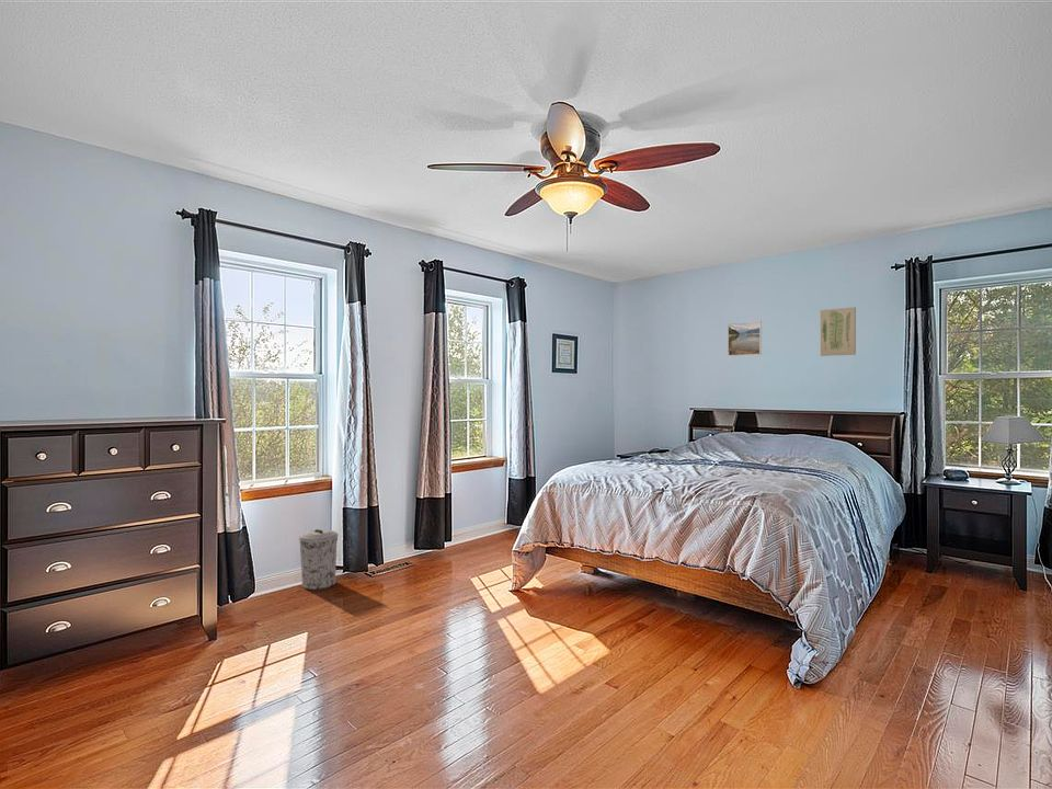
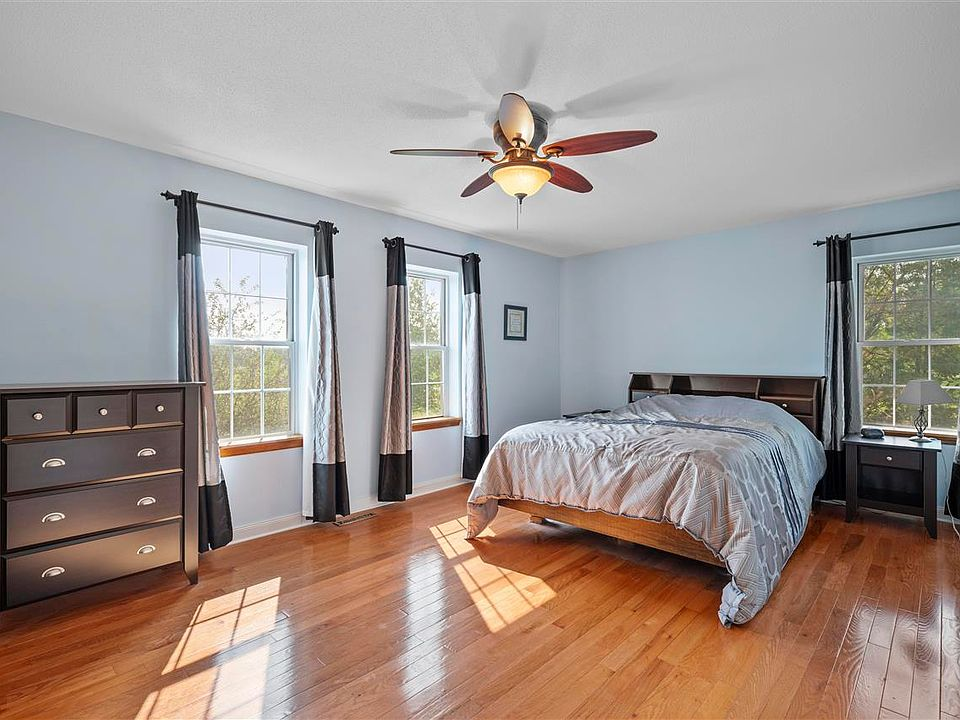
- trash can [298,528,339,591]
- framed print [727,320,763,357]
- wall art [820,306,857,357]
